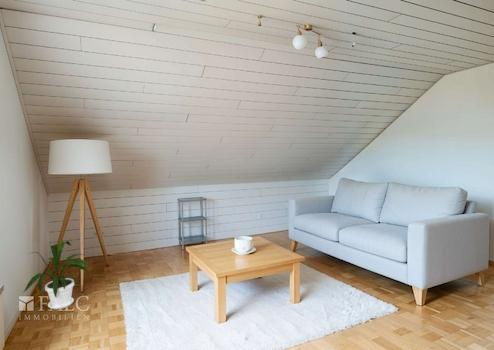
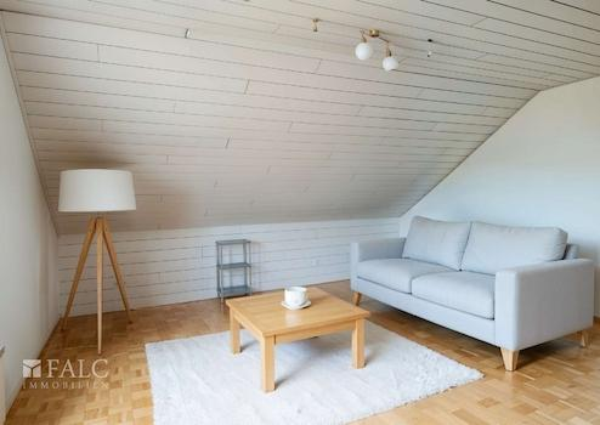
- house plant [23,240,89,310]
